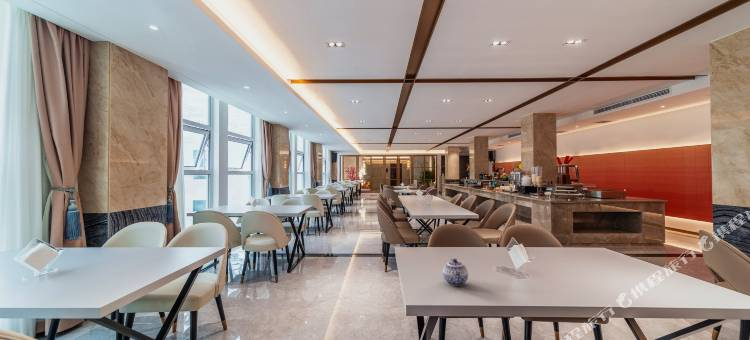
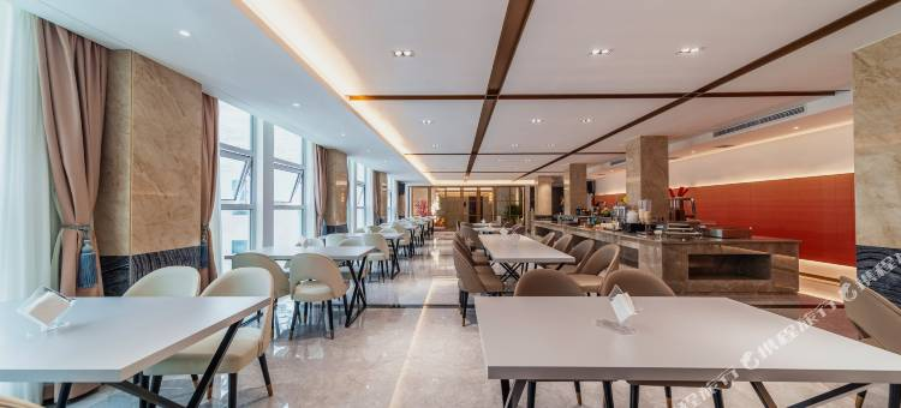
- teapot [442,258,469,287]
